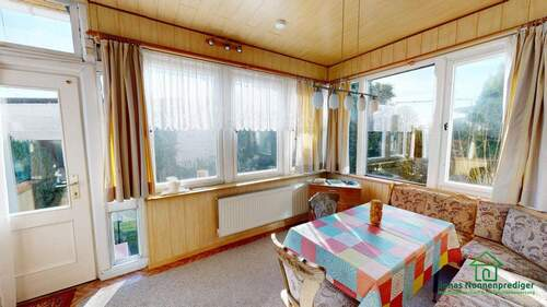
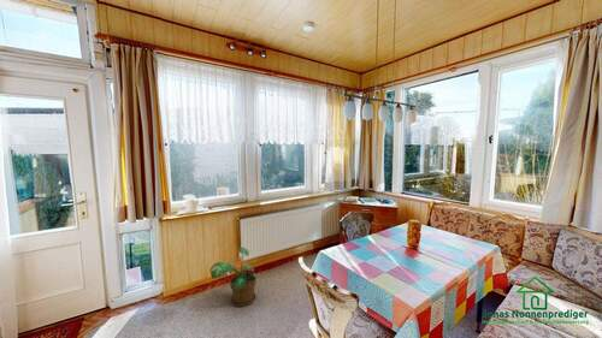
+ potted plant [208,247,261,308]
